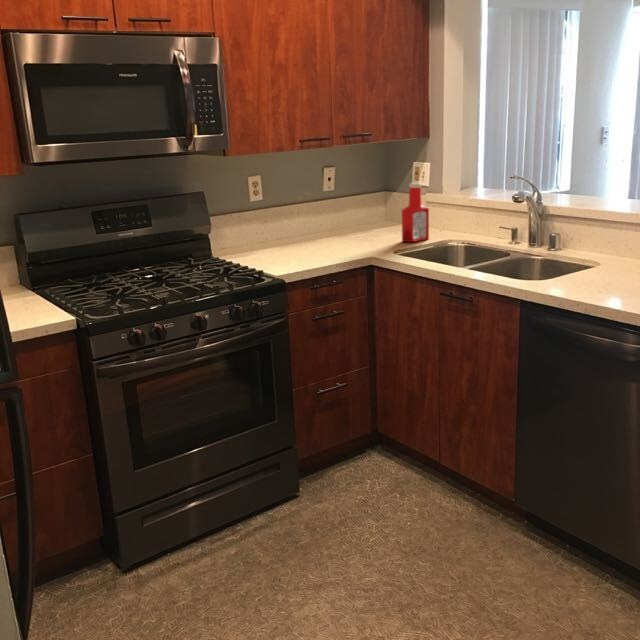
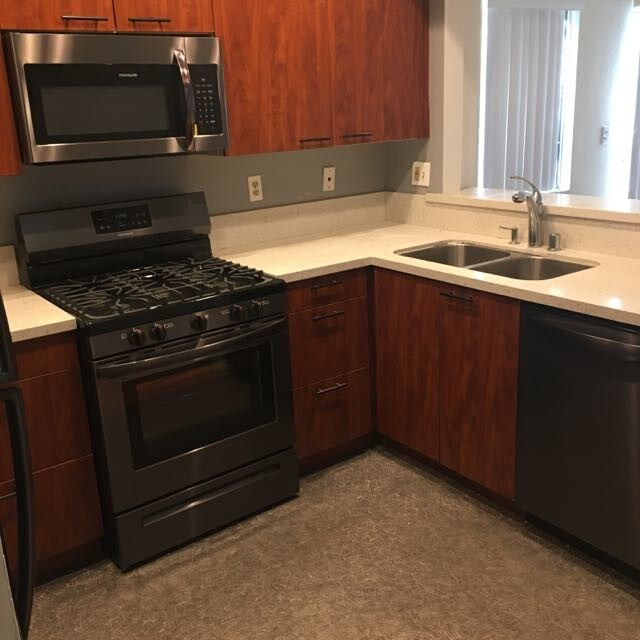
- soap bottle [401,182,430,243]
